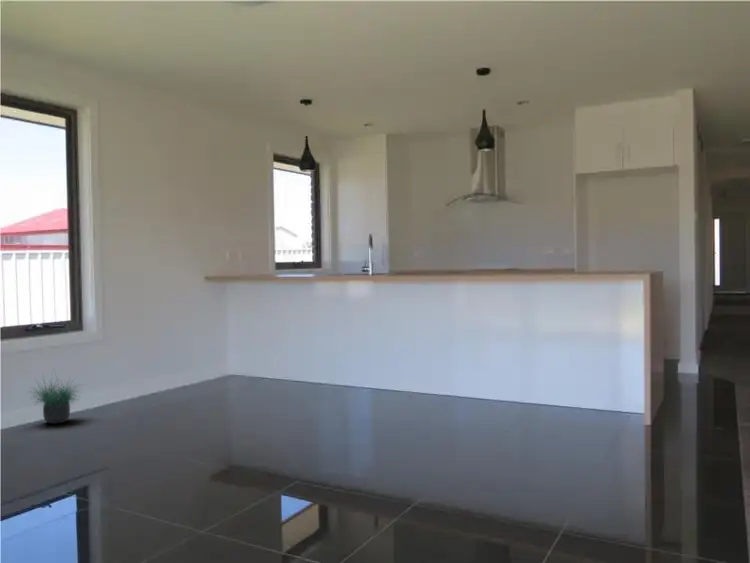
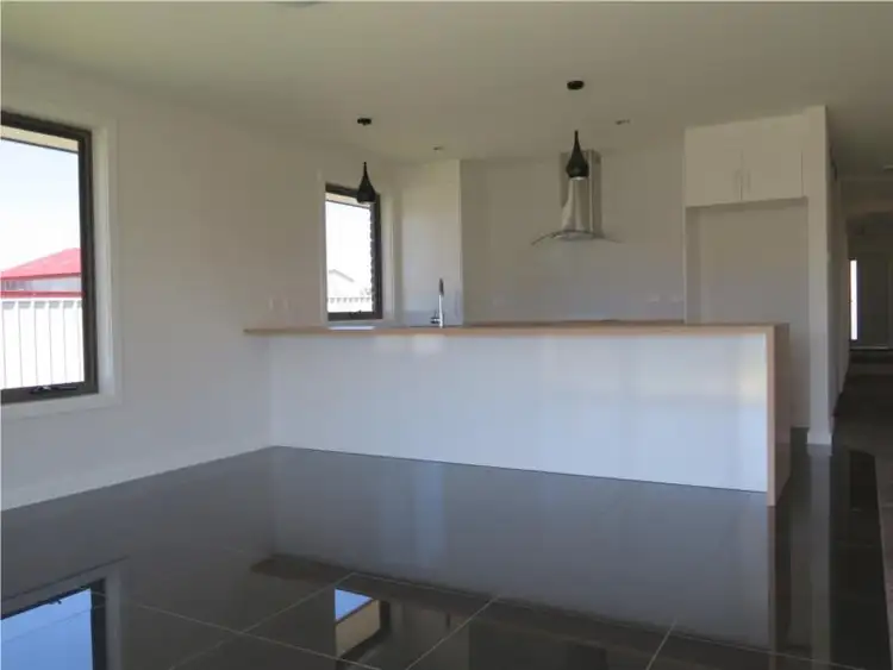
- potted plant [27,369,84,425]
